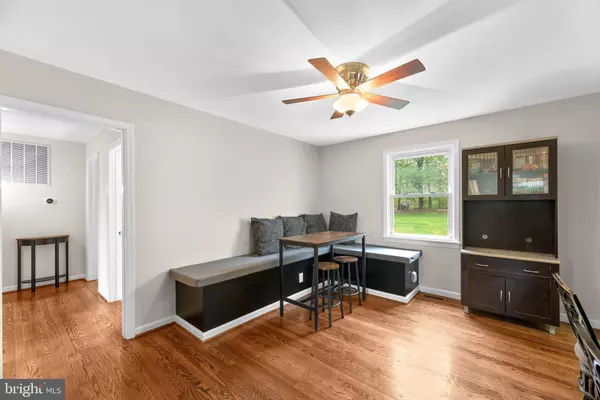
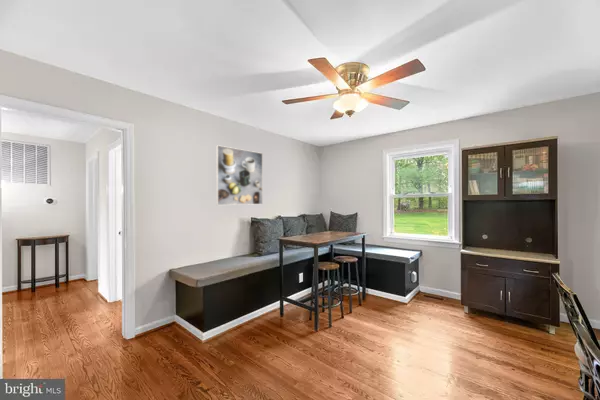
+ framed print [215,144,264,206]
